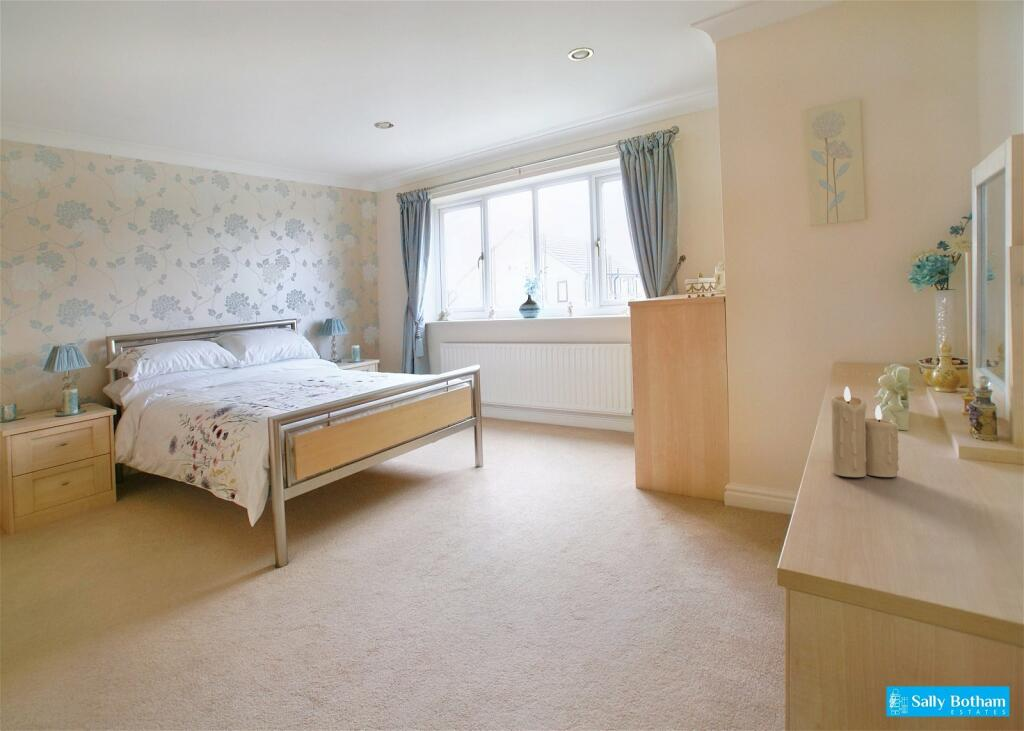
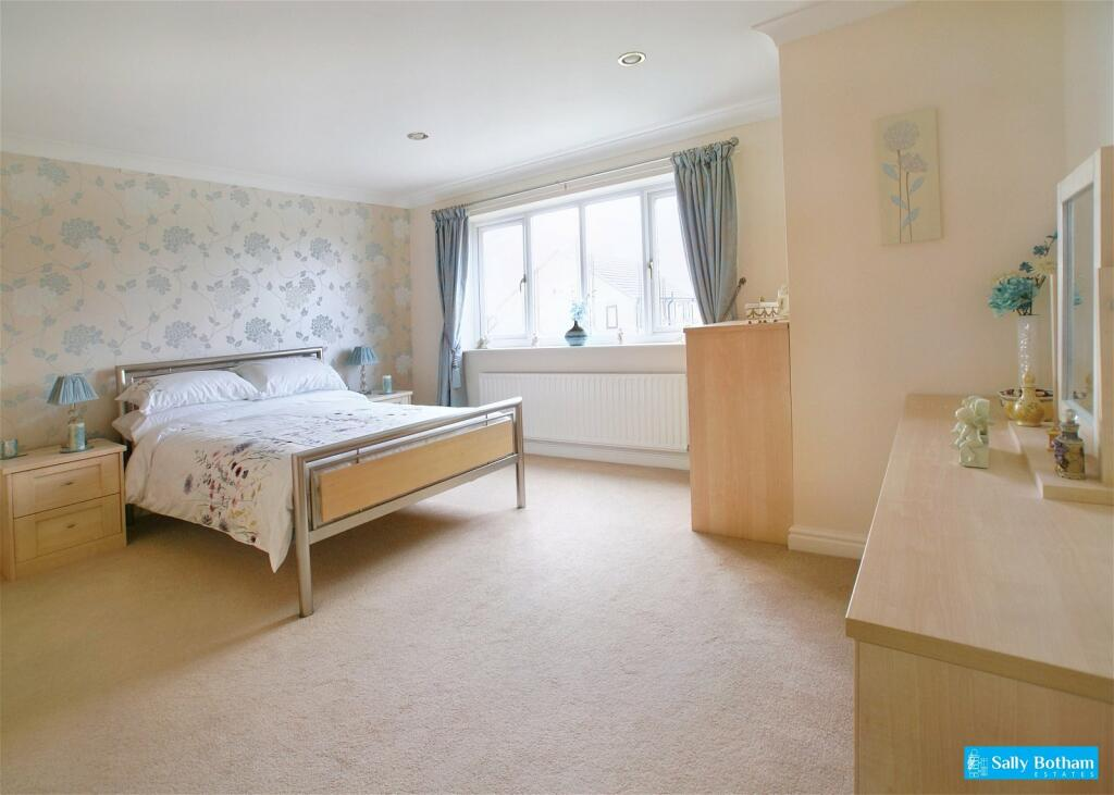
- candle [830,386,900,478]
